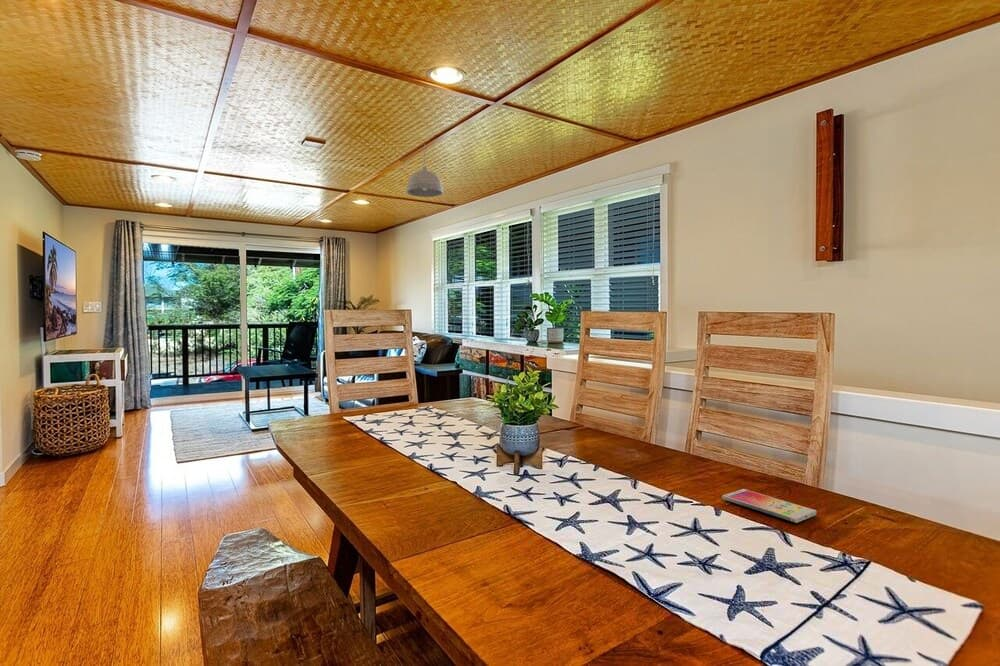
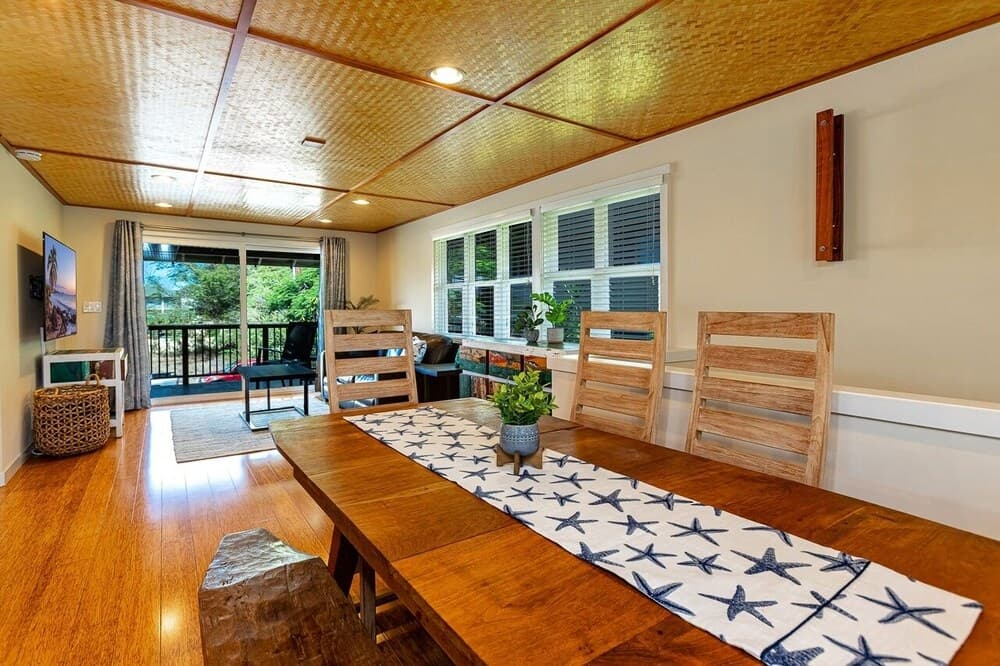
- smartphone [721,488,817,524]
- pendant light [405,143,444,198]
